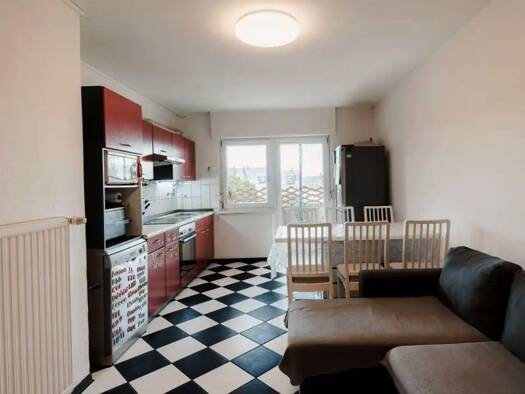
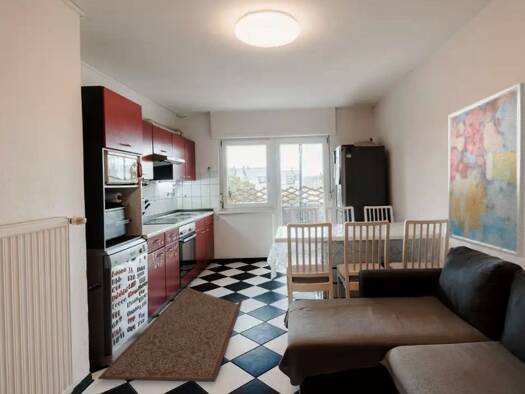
+ rug [97,282,243,383]
+ wall art [448,82,525,259]
